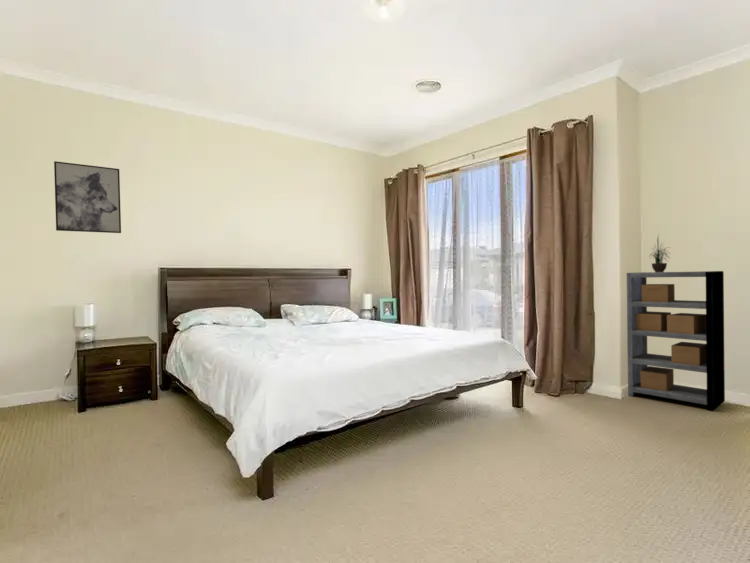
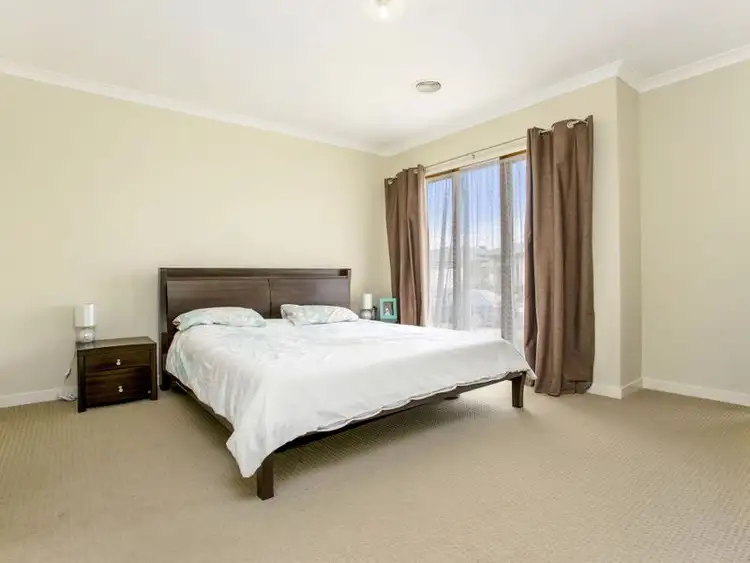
- potted plant [649,233,670,272]
- shelving unit [626,270,726,412]
- wall art [53,160,122,234]
